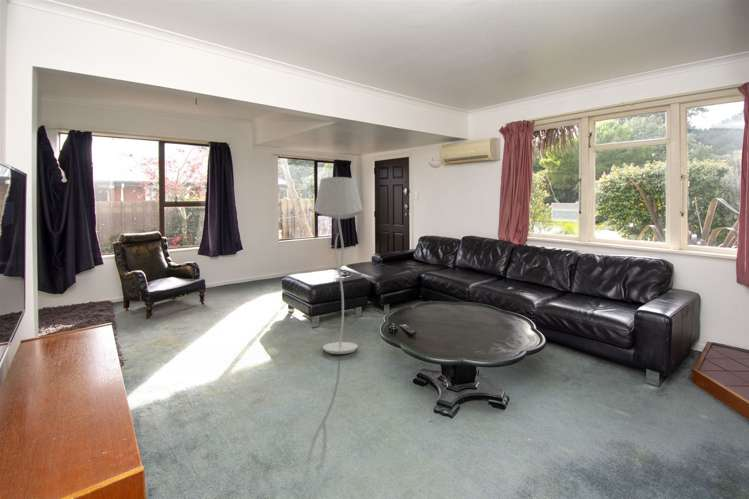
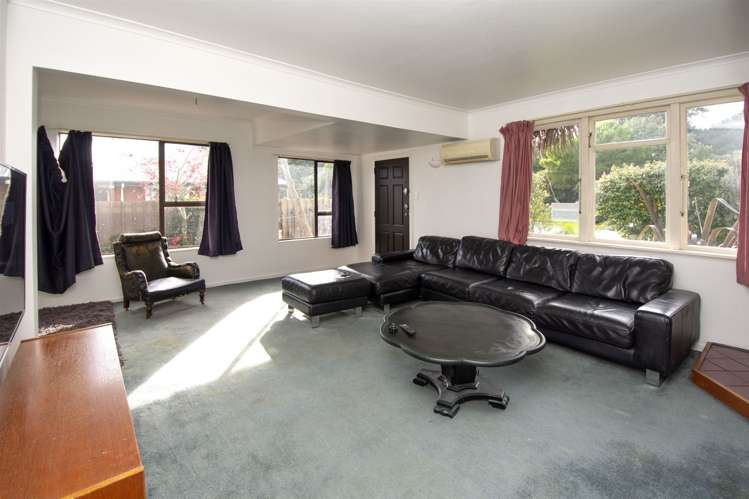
- floor lamp [312,176,364,355]
